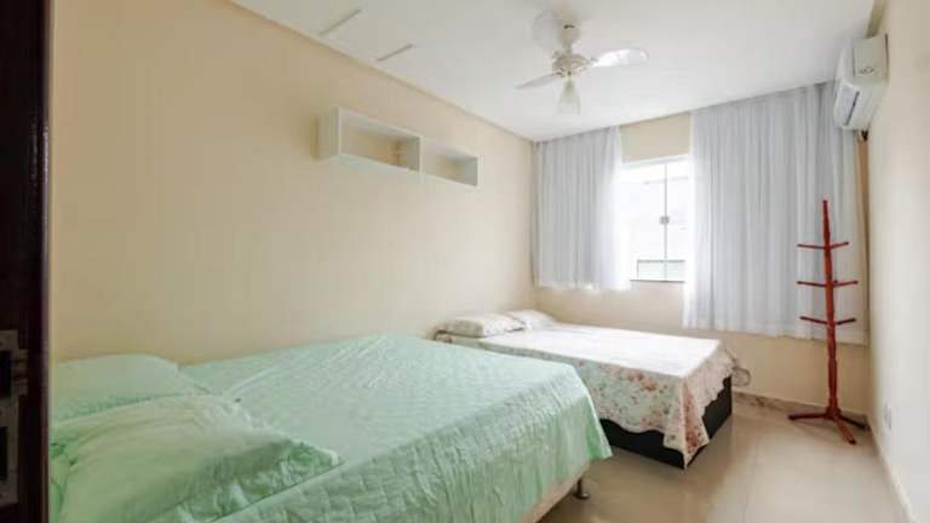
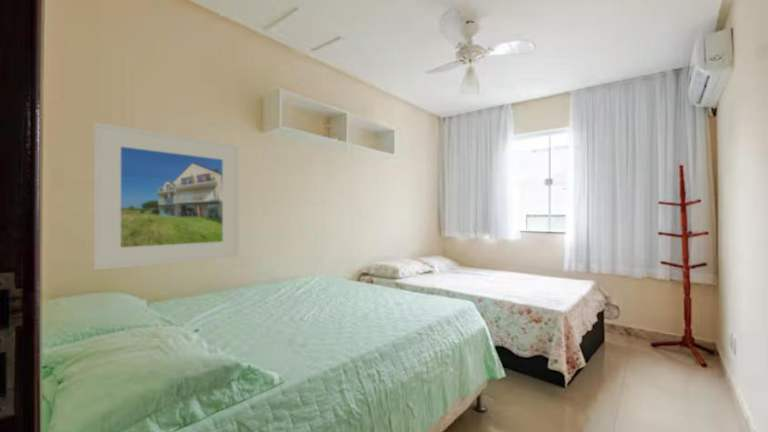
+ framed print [93,121,240,271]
